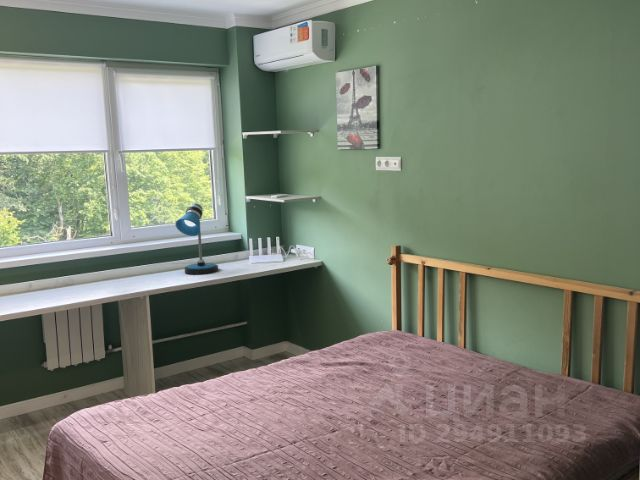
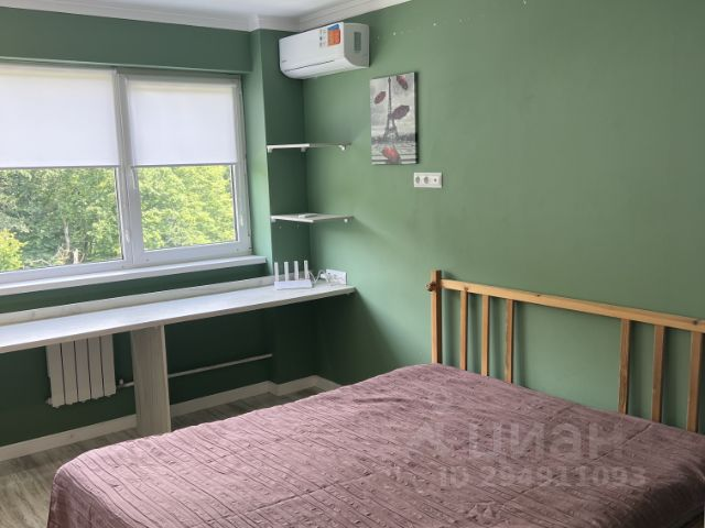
- desk lamp [175,202,219,276]
